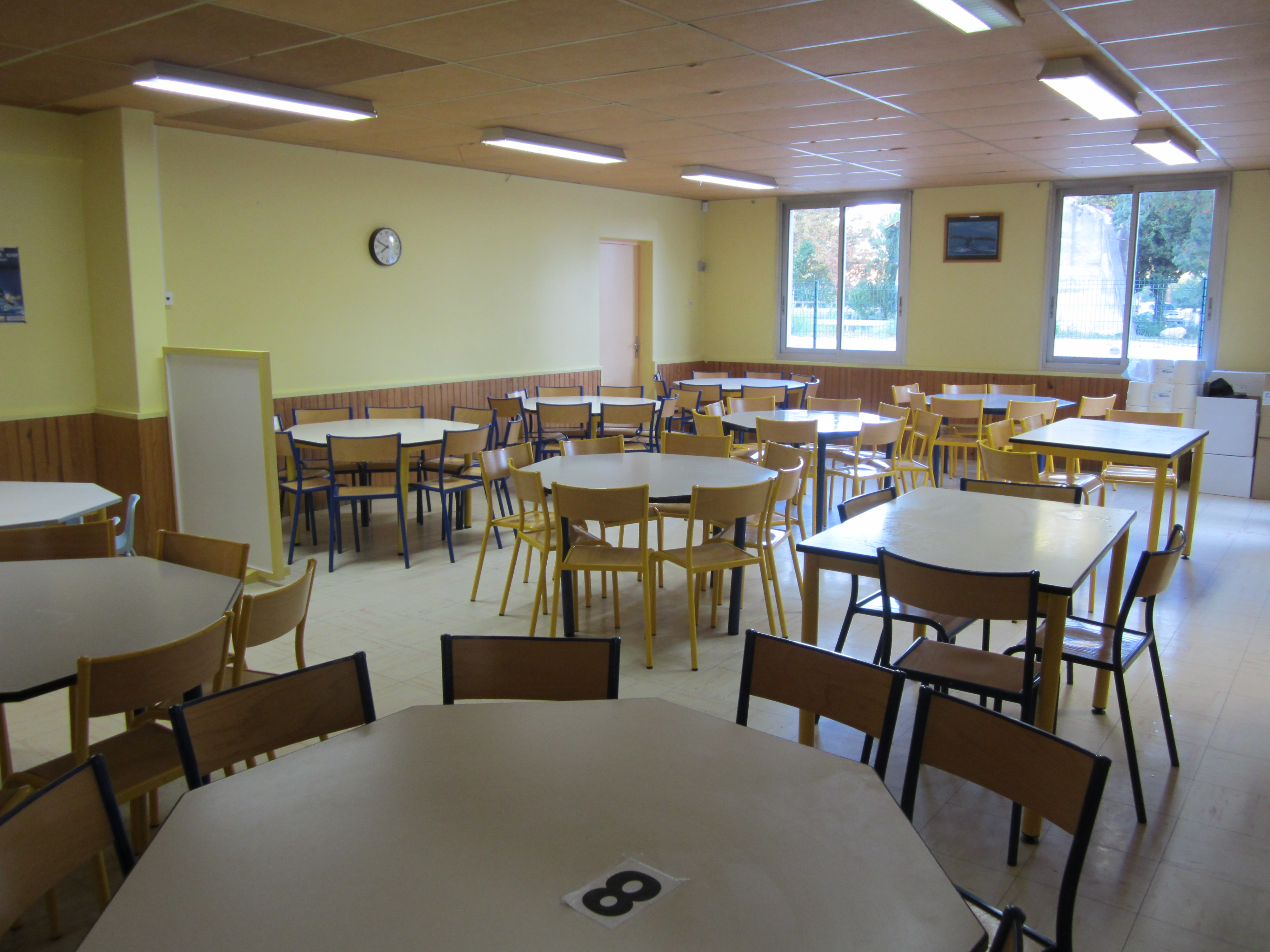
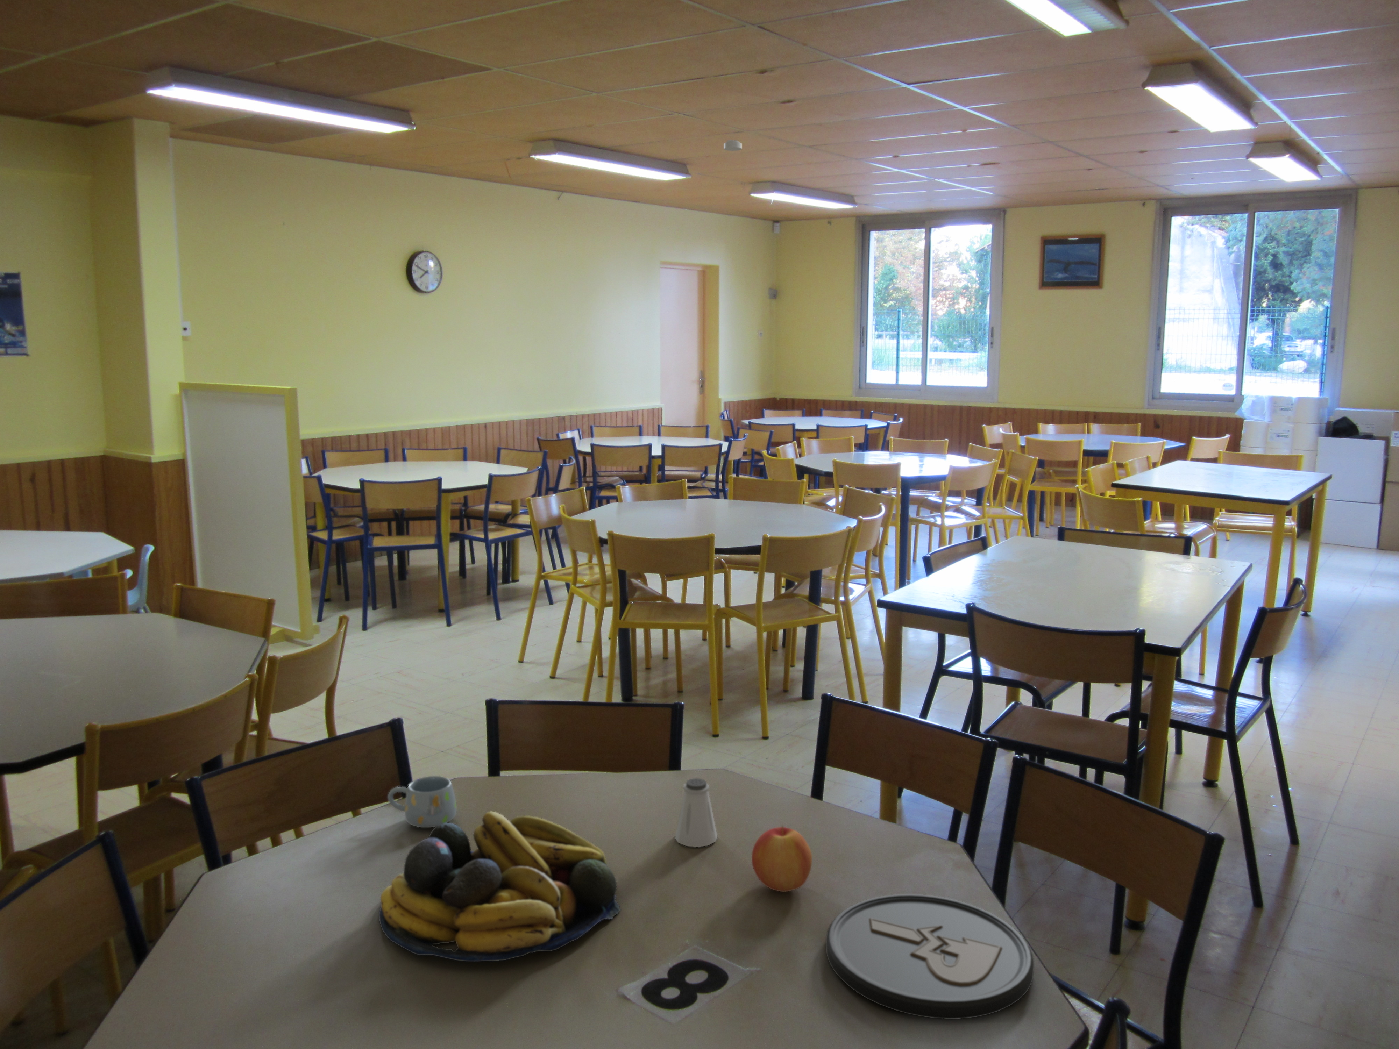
+ saltshaker [674,778,718,847]
+ smoke detector [724,139,742,151]
+ apple [751,824,813,893]
+ fruit bowl [379,811,622,962]
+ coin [825,894,1034,1019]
+ mug [388,776,457,828]
